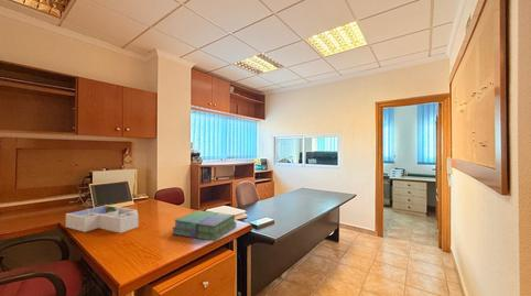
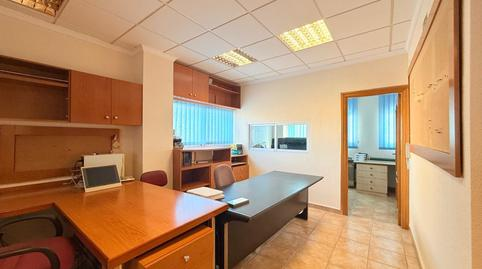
- stack of books [171,209,238,242]
- desk organizer [65,204,139,234]
